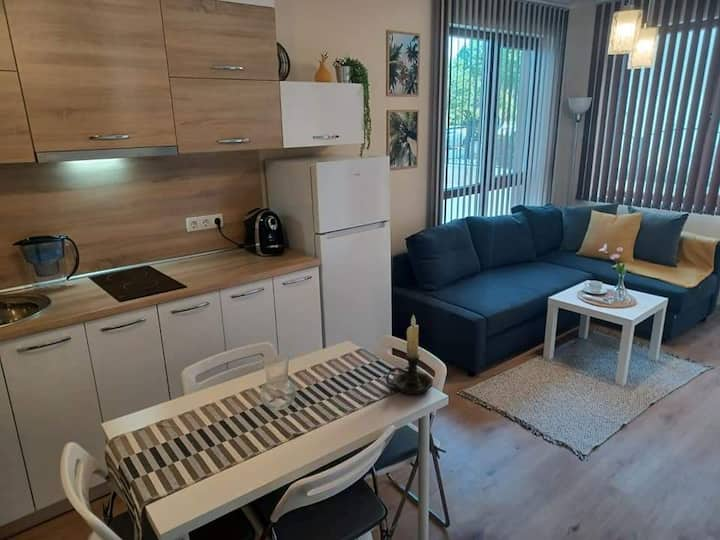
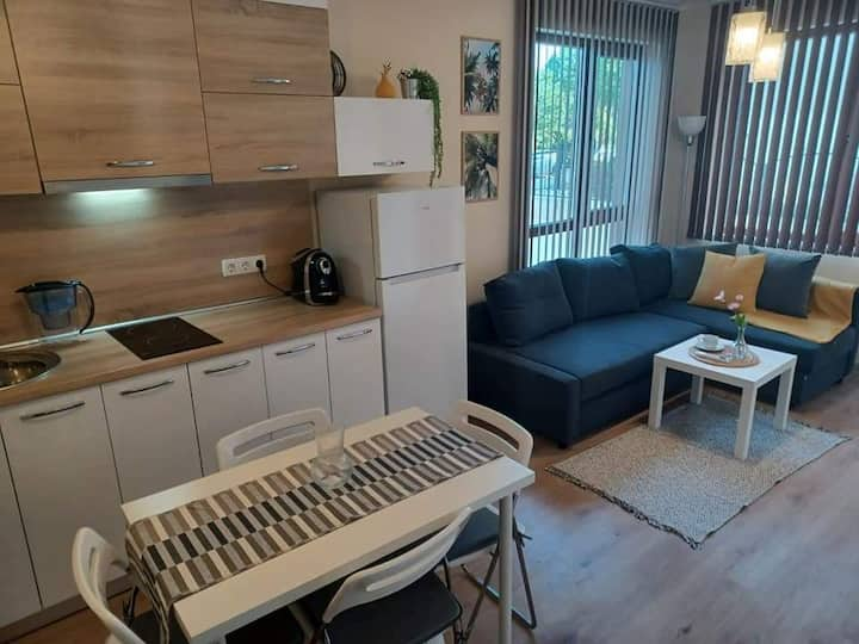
- candle holder [385,314,434,395]
